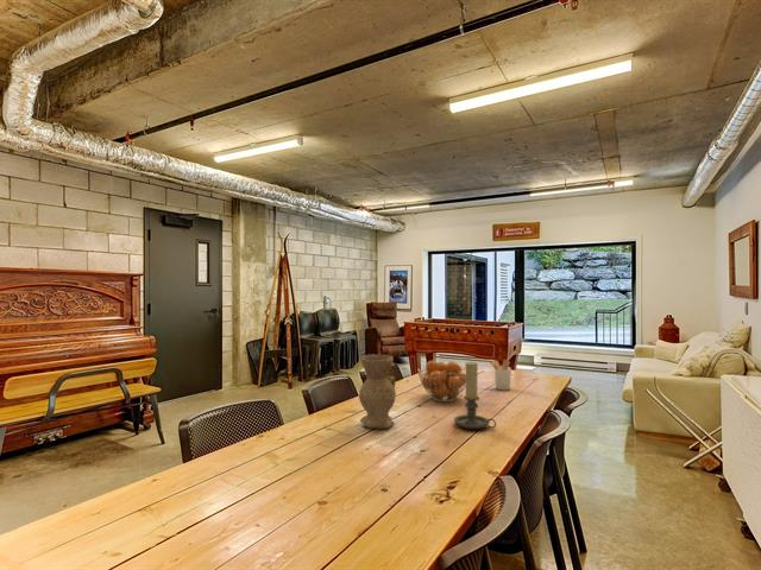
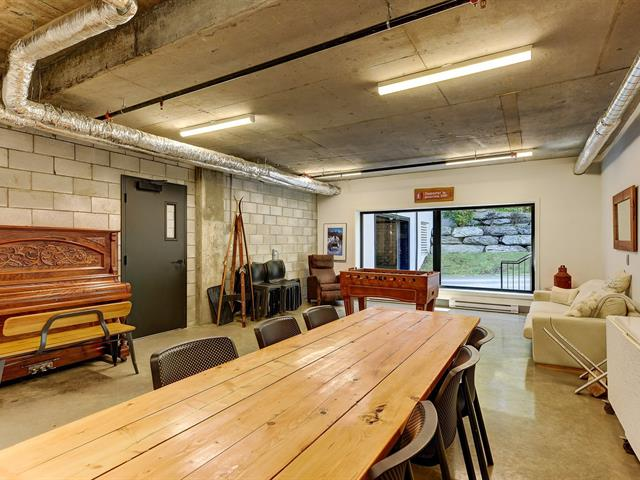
- fruit basket [416,360,466,403]
- candle holder [453,360,497,430]
- vase [358,353,397,430]
- utensil holder [486,359,512,391]
